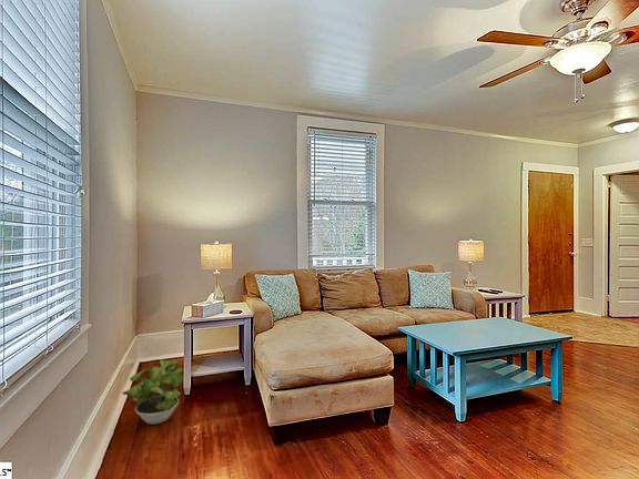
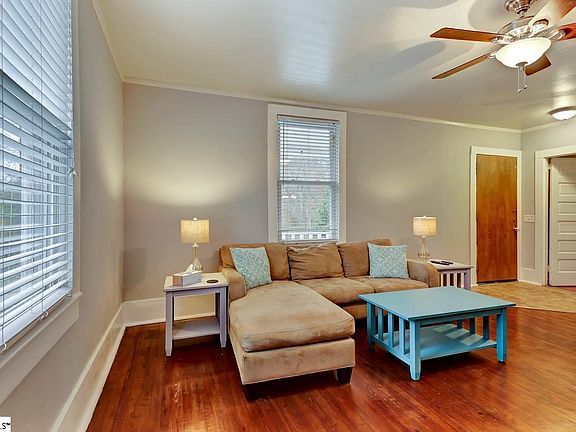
- potted plant [122,358,184,425]
